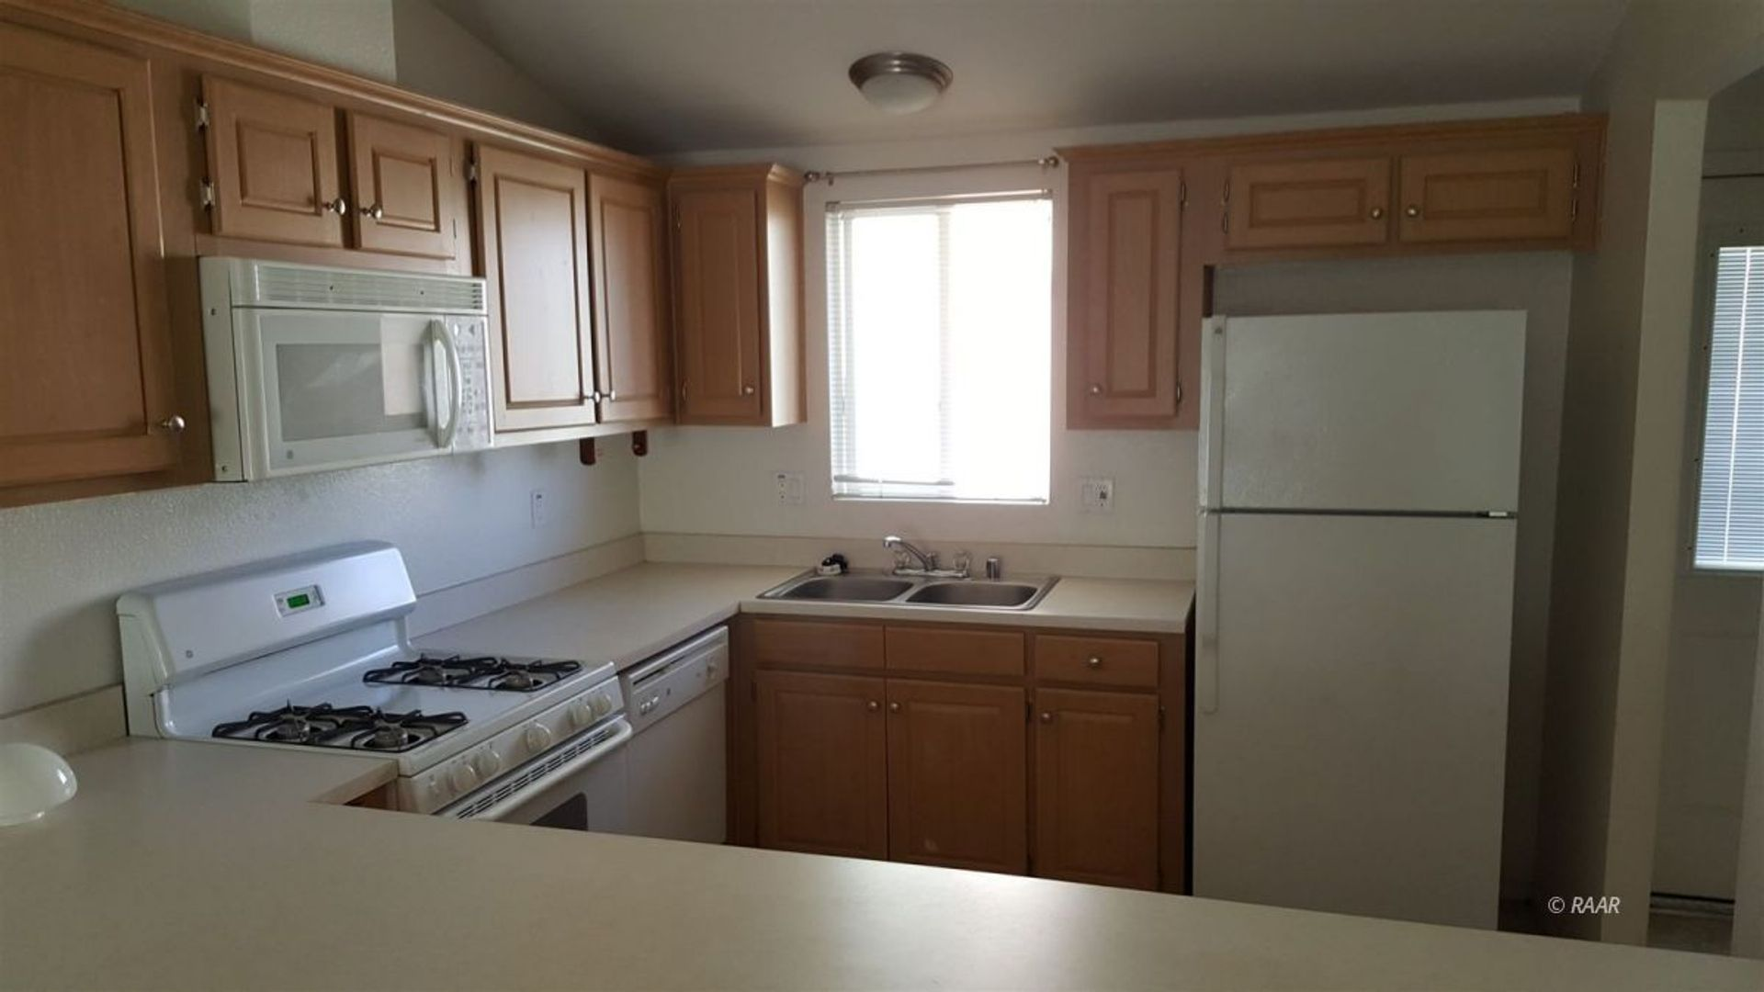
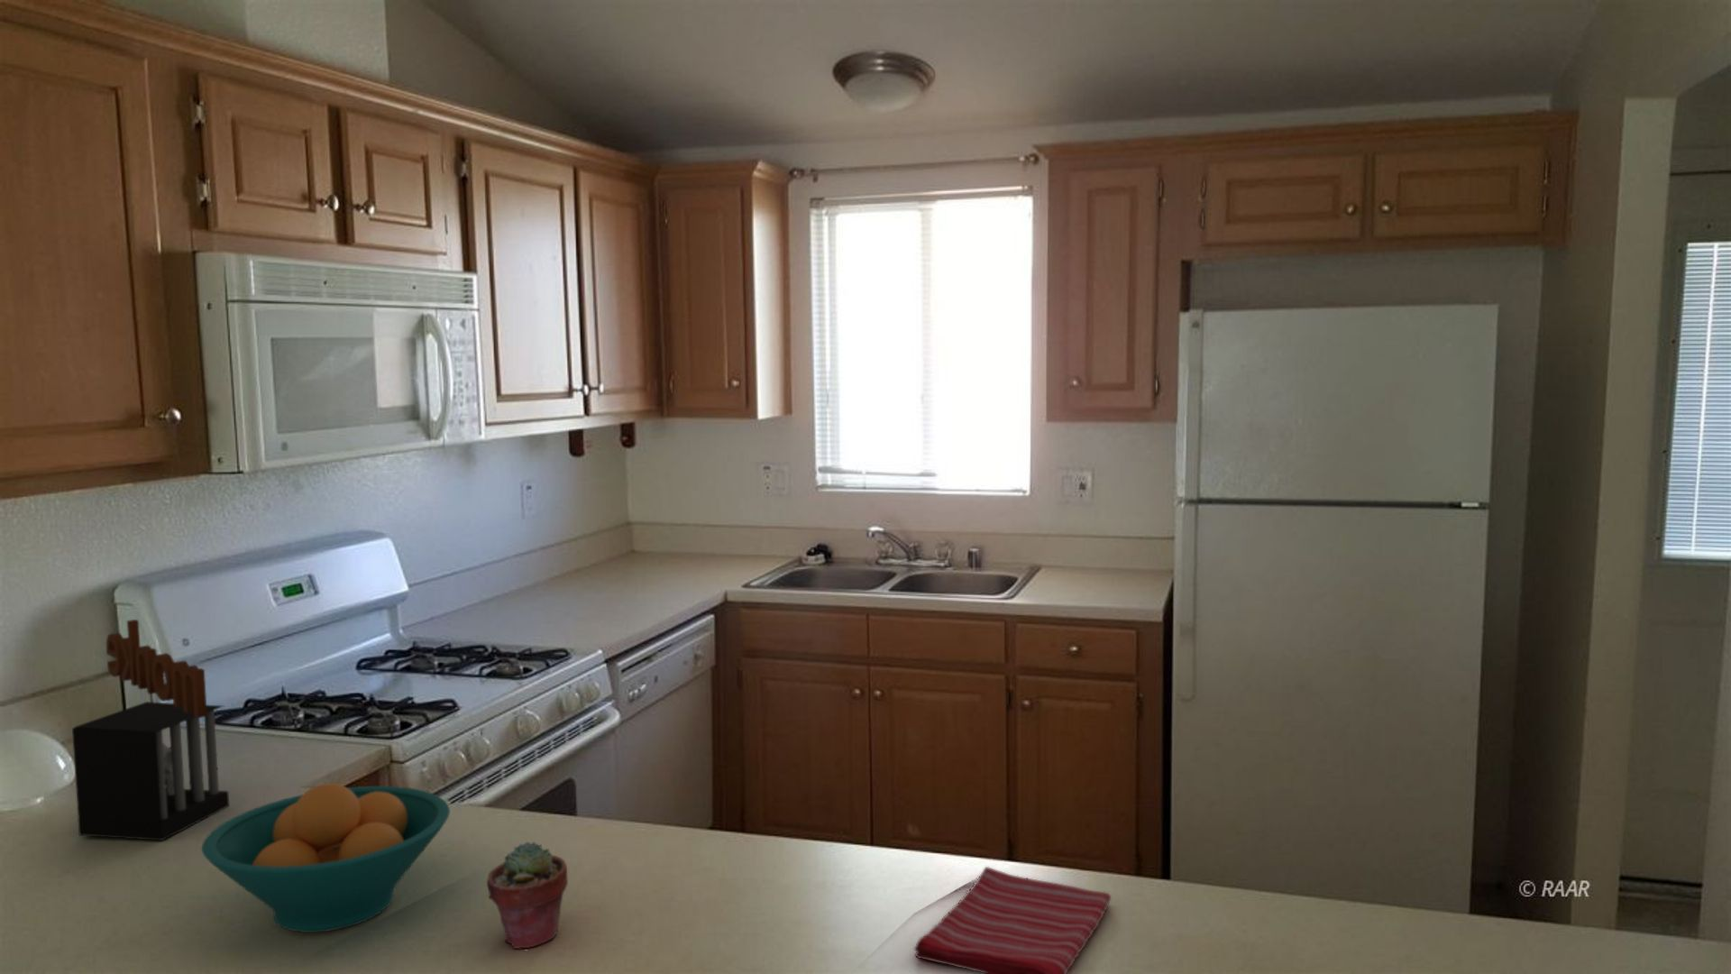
+ knife block [71,618,229,842]
+ fruit bowl [201,783,451,934]
+ potted succulent [486,841,569,951]
+ dish towel [913,866,1112,974]
